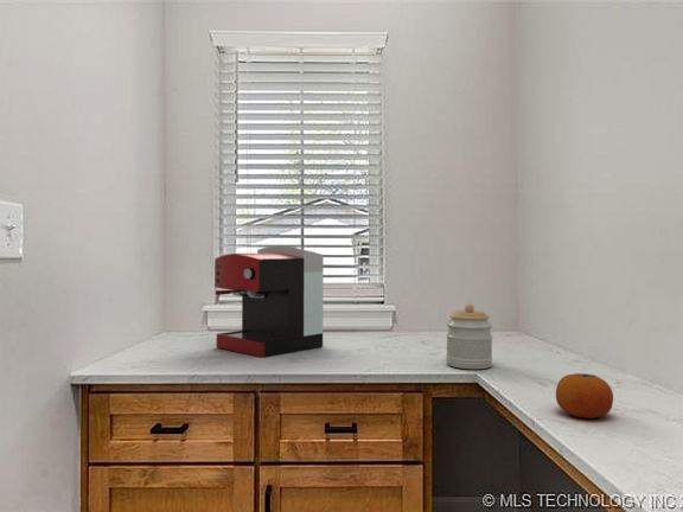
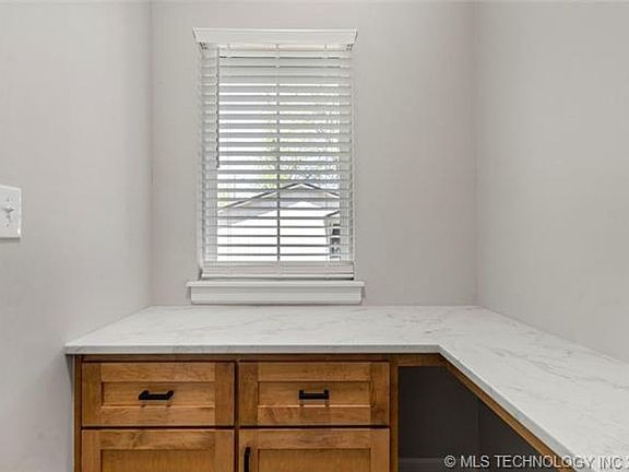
- coffee maker [213,244,325,359]
- jar [445,302,493,370]
- fruit [555,372,614,420]
